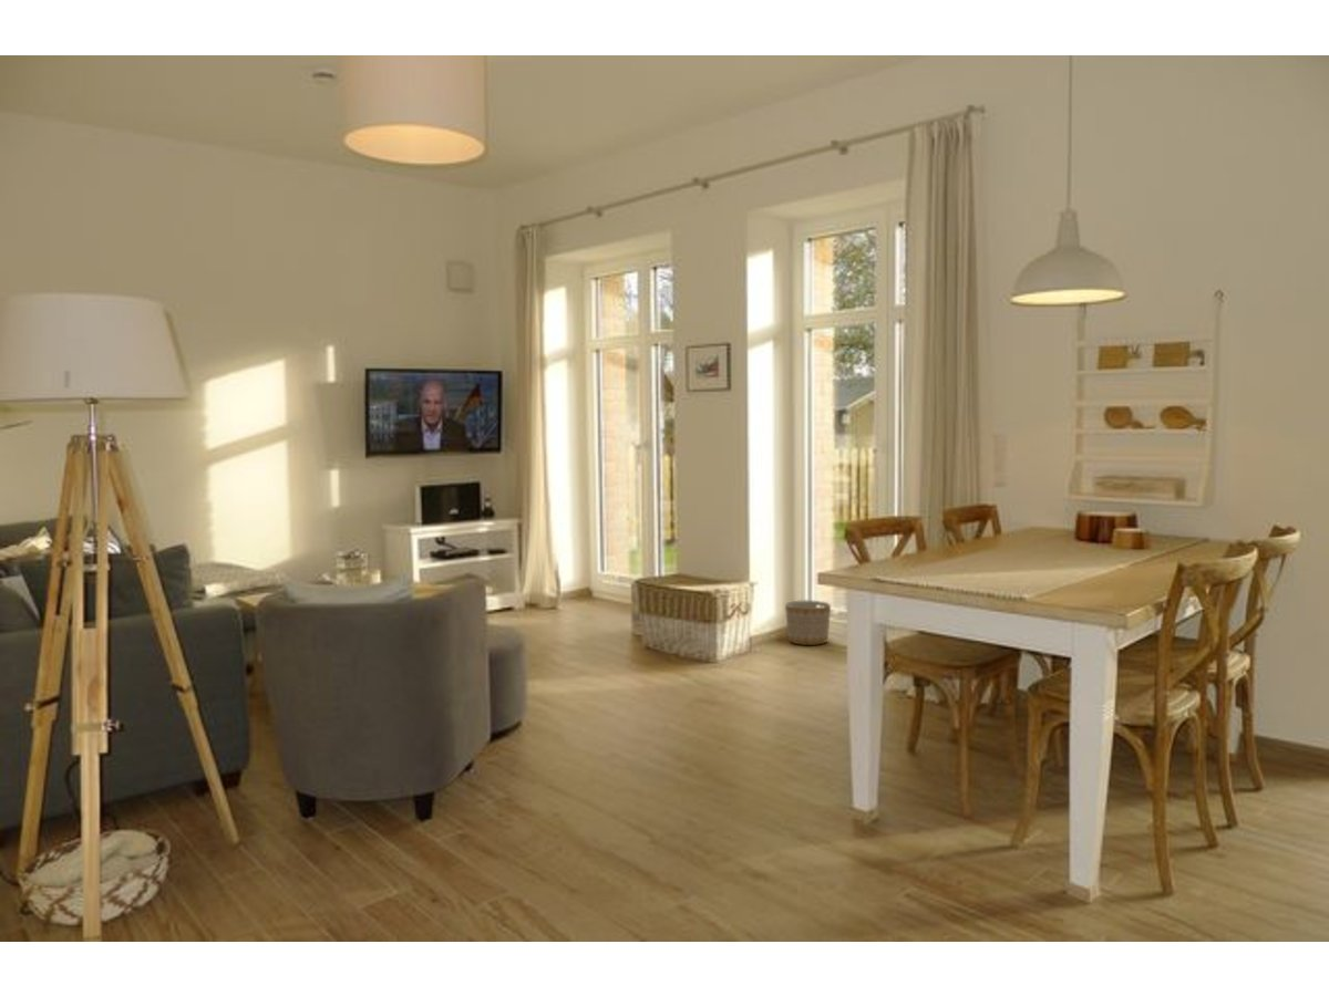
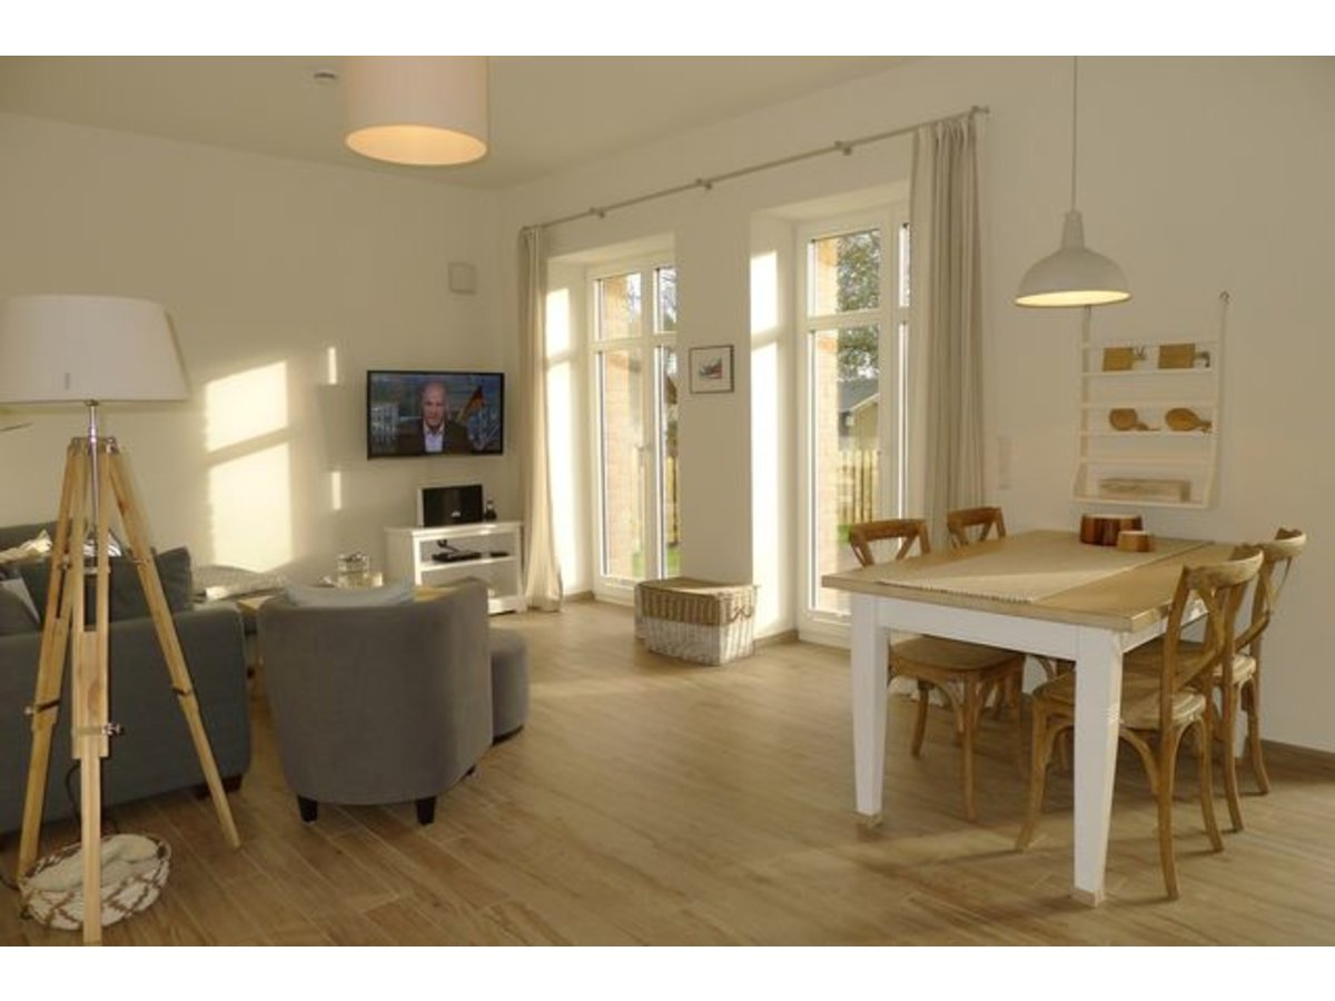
- planter [784,599,832,646]
